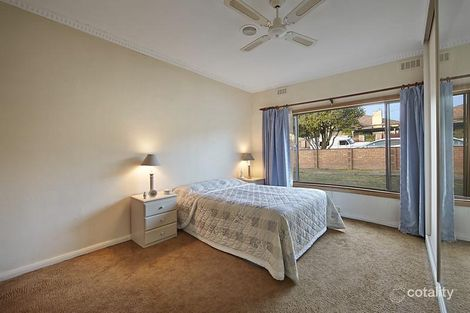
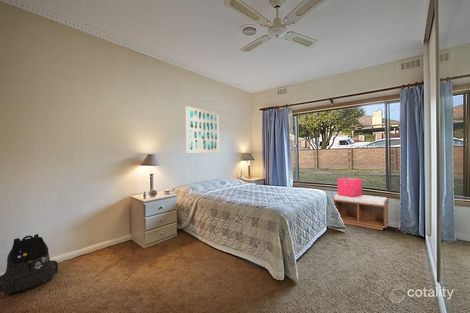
+ backpack [0,233,59,295]
+ bench [332,193,390,231]
+ storage bin [337,177,363,197]
+ wall art [185,105,221,154]
